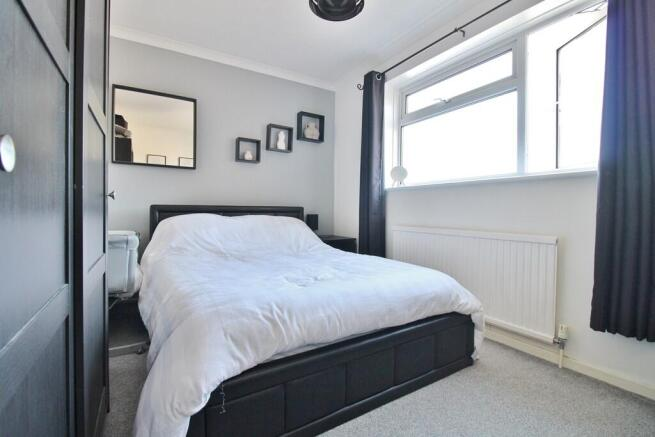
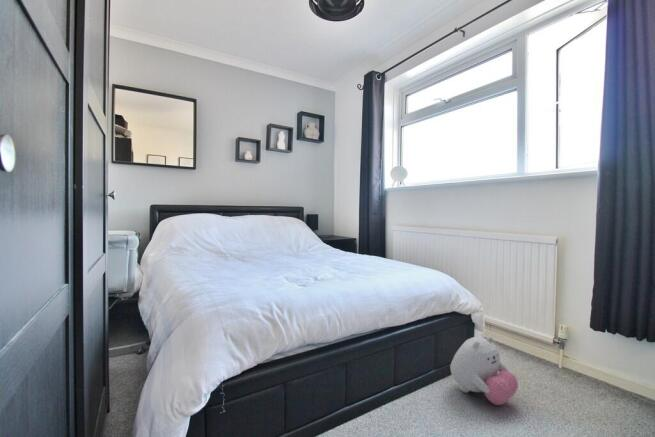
+ plush toy [449,335,519,406]
